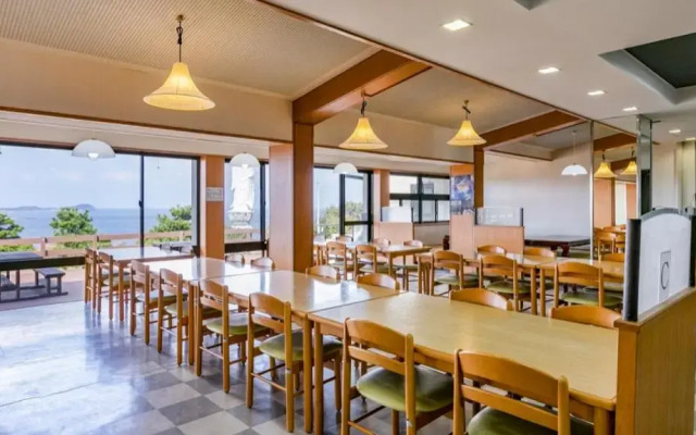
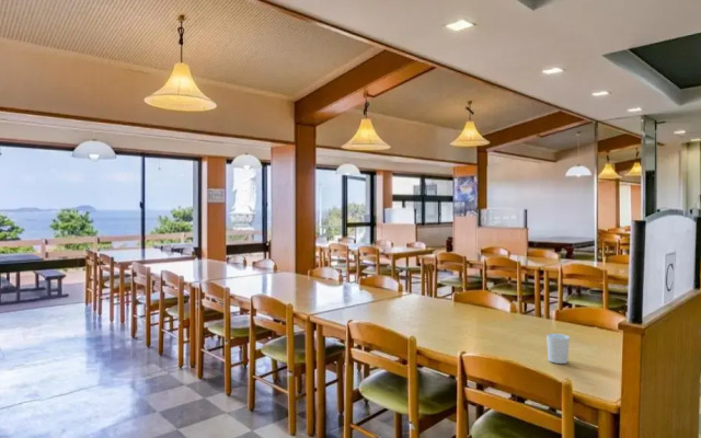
+ cup [545,333,571,365]
